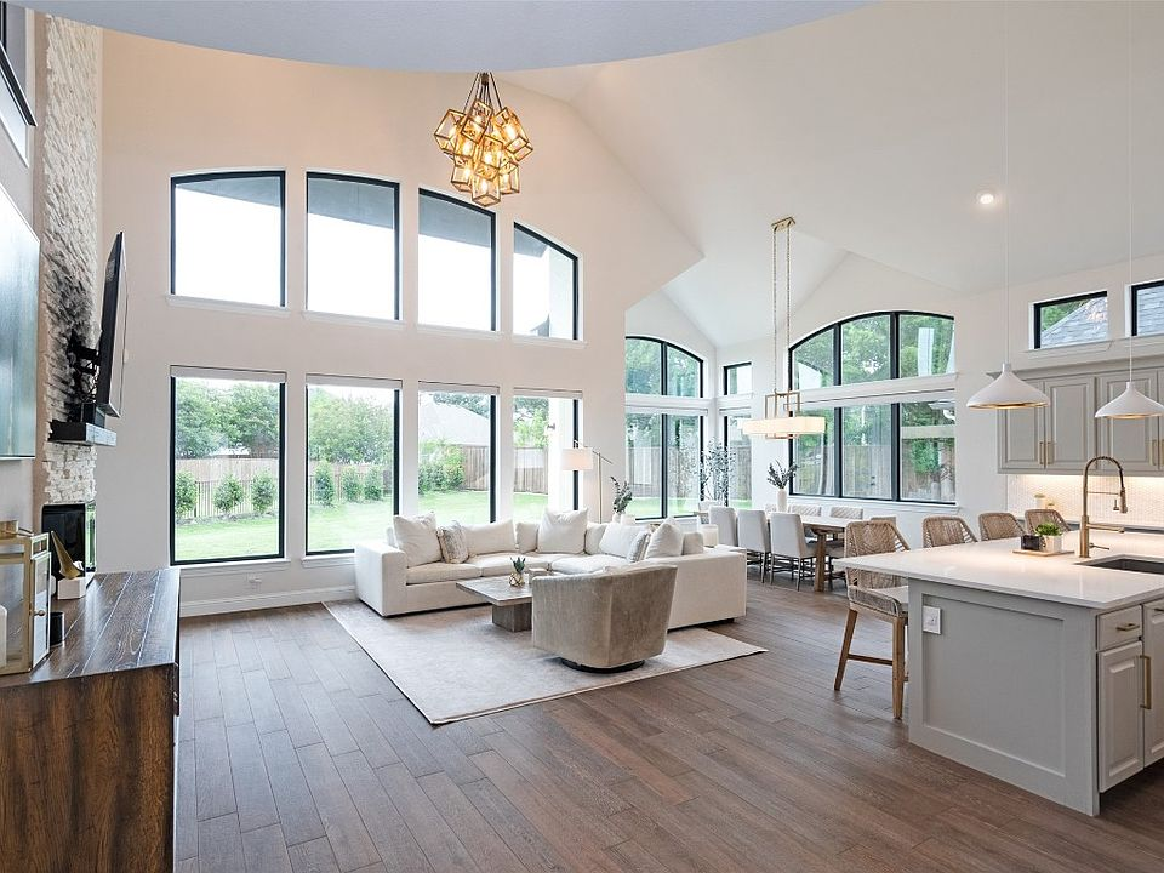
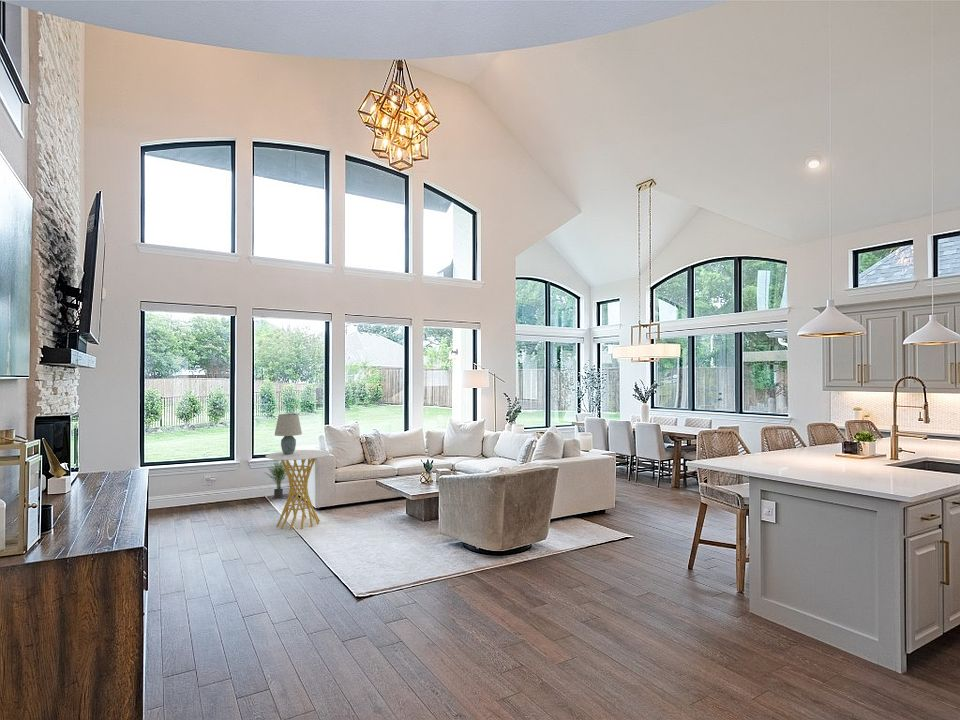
+ side table [265,449,331,530]
+ table lamp [274,413,303,455]
+ potted plant [263,460,287,499]
